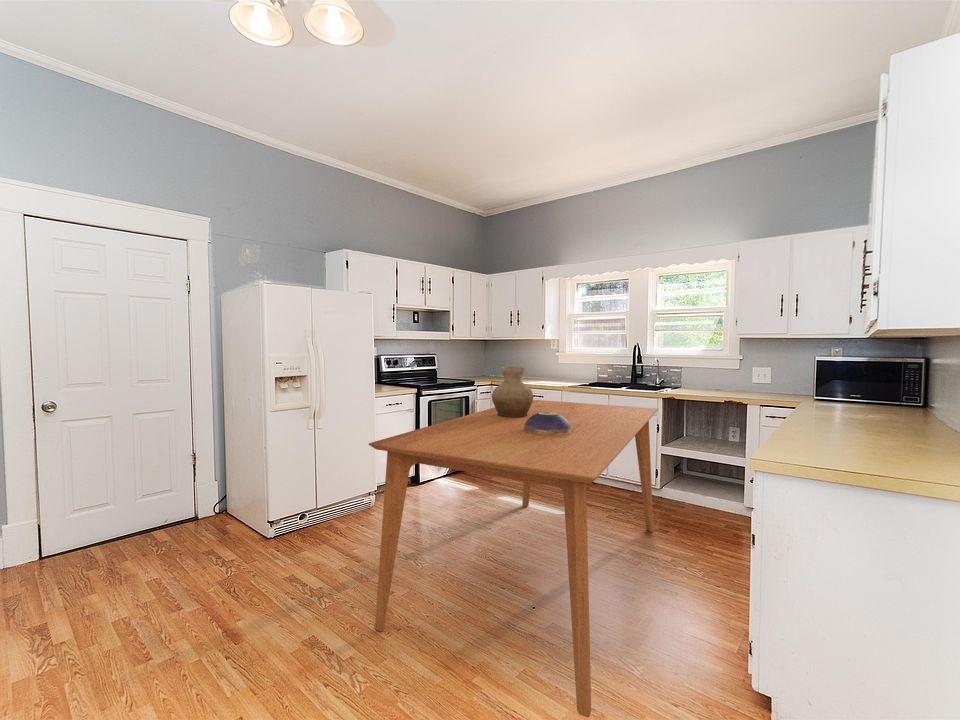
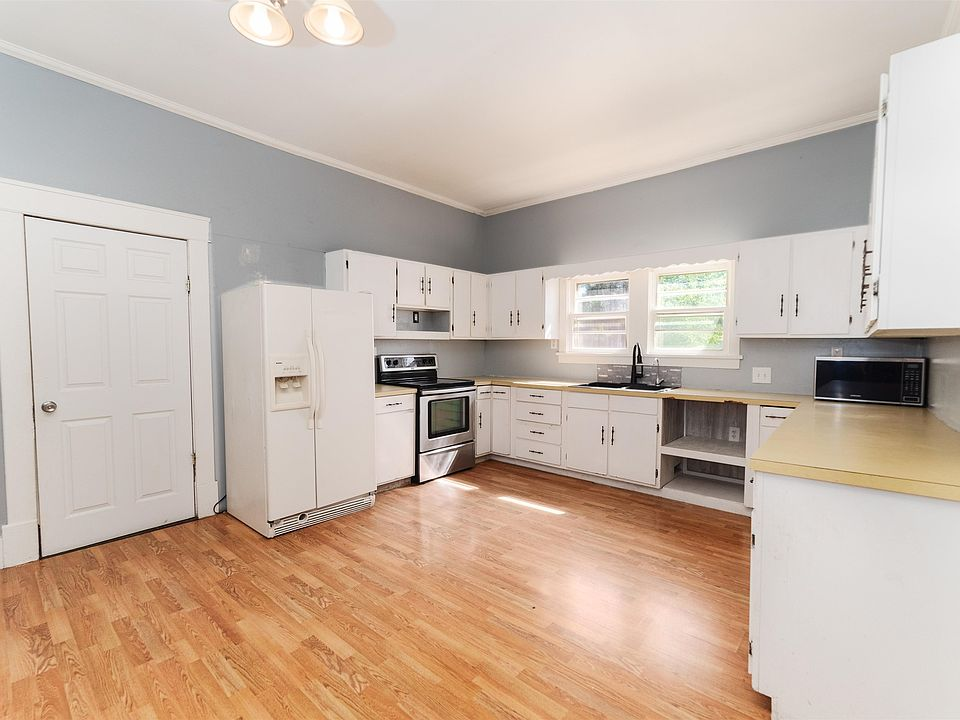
- dining table [368,399,660,719]
- vase [491,366,534,418]
- decorative bowl [523,412,572,436]
